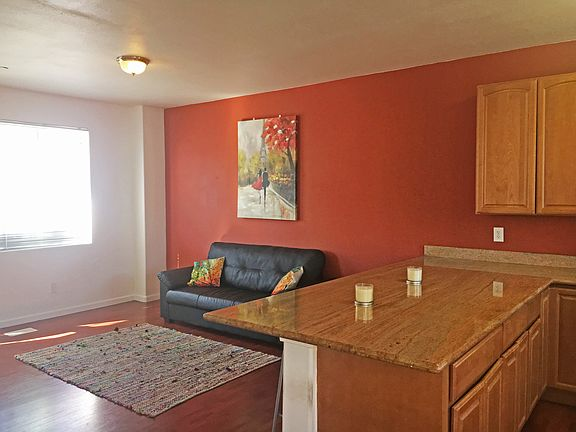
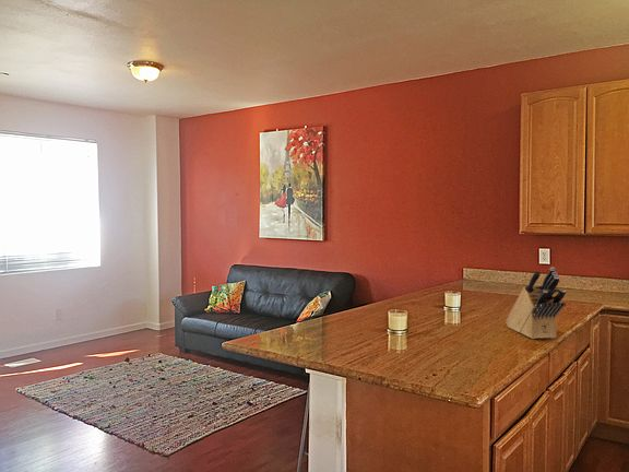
+ knife block [505,267,567,340]
